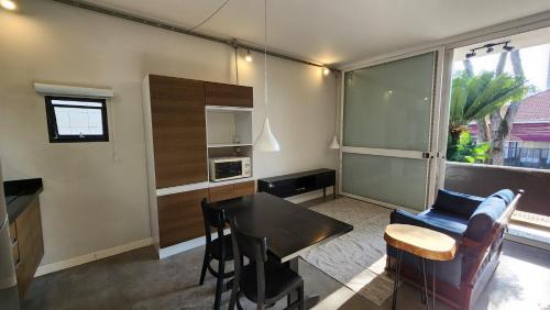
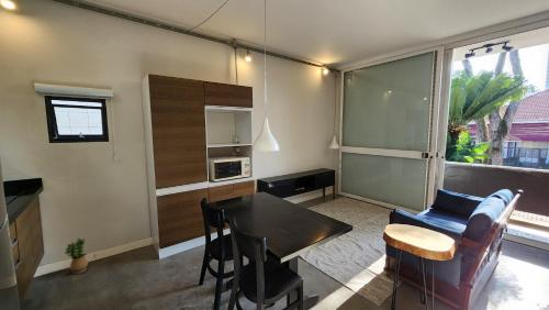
+ potted plant [63,236,89,275]
